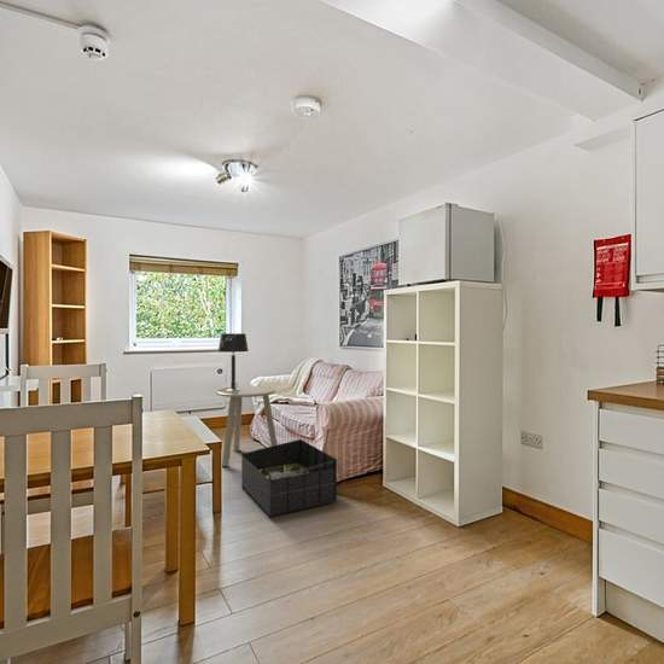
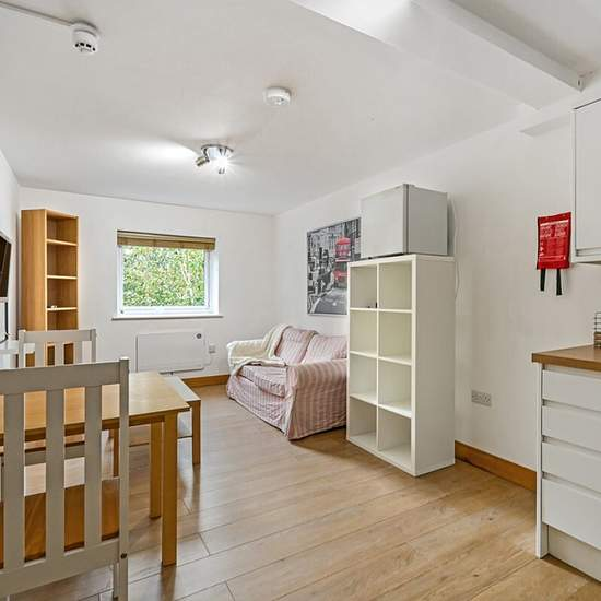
- table lamp [217,332,250,391]
- side table [215,385,279,467]
- storage bin [240,438,339,518]
